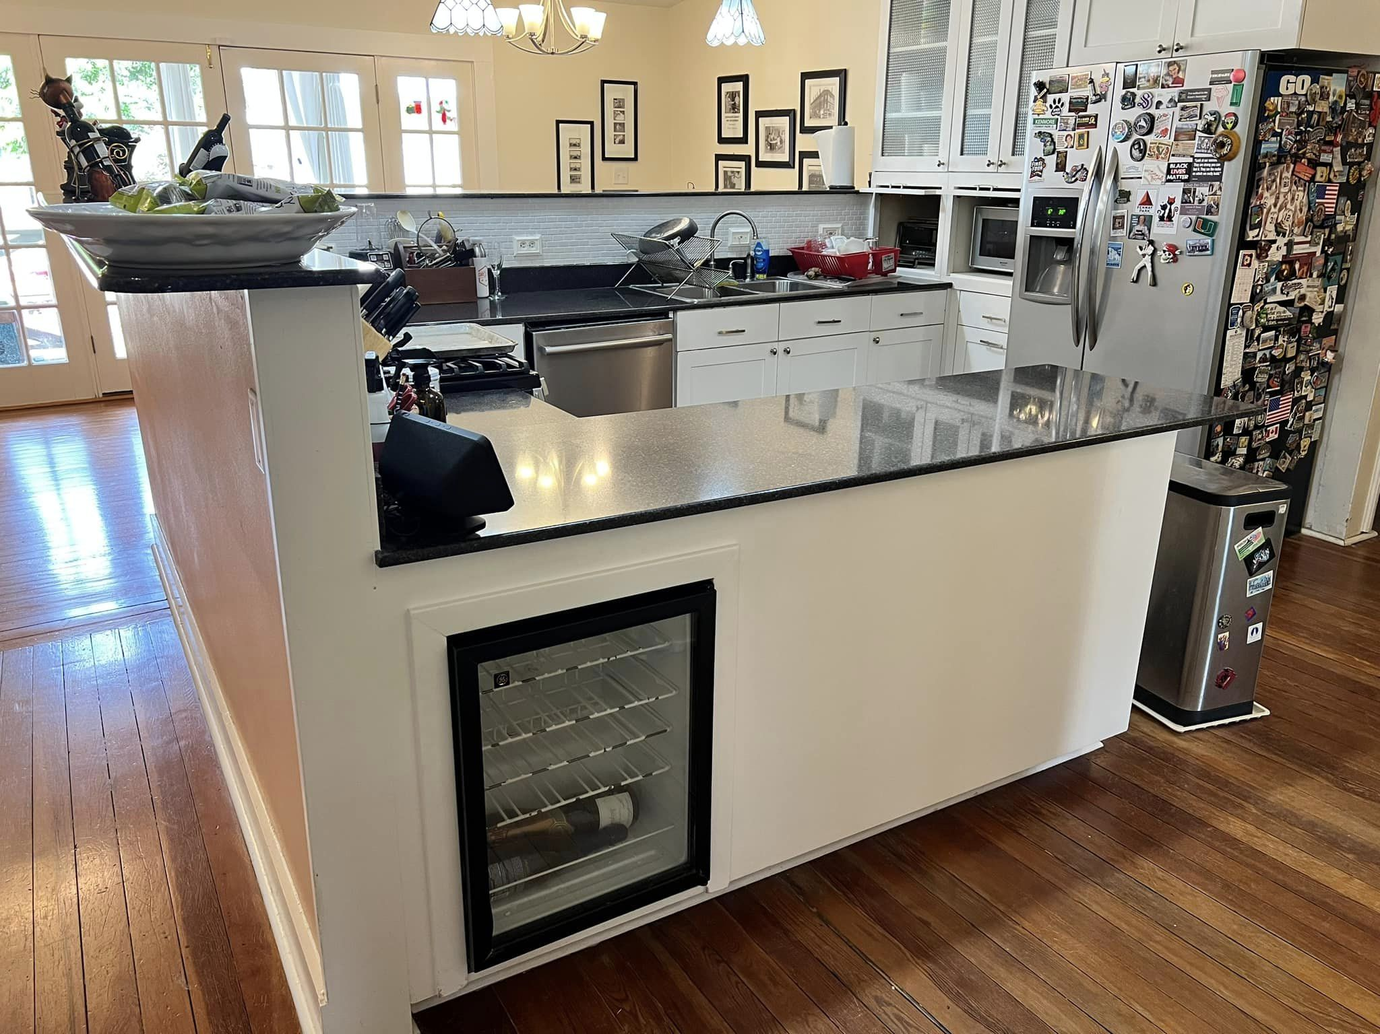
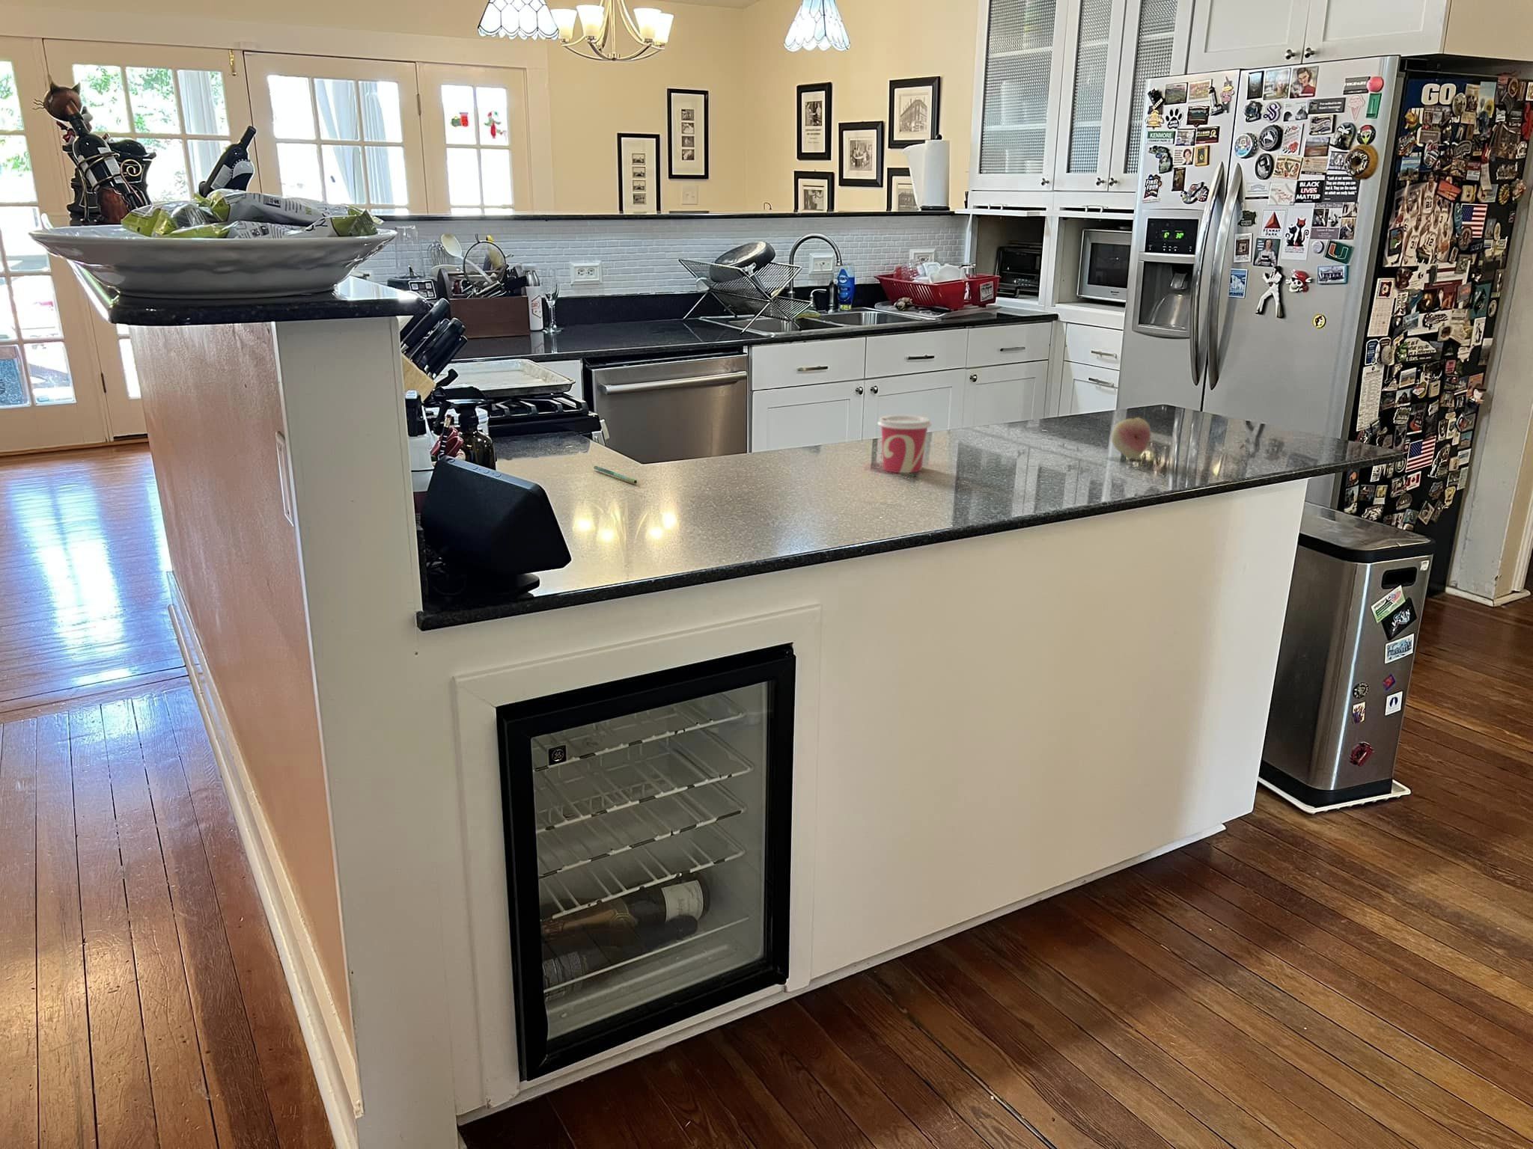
+ fruit [1111,416,1152,460]
+ cup [876,414,933,473]
+ pen [593,465,637,485]
